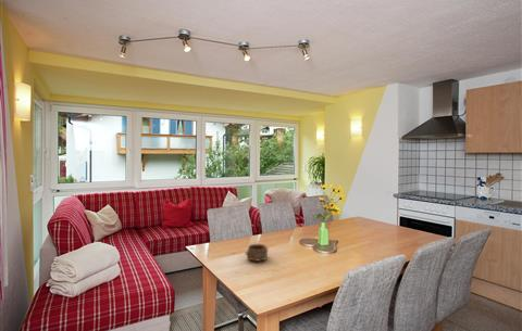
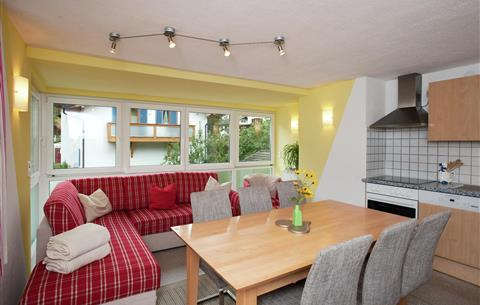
- pottery [244,243,269,263]
